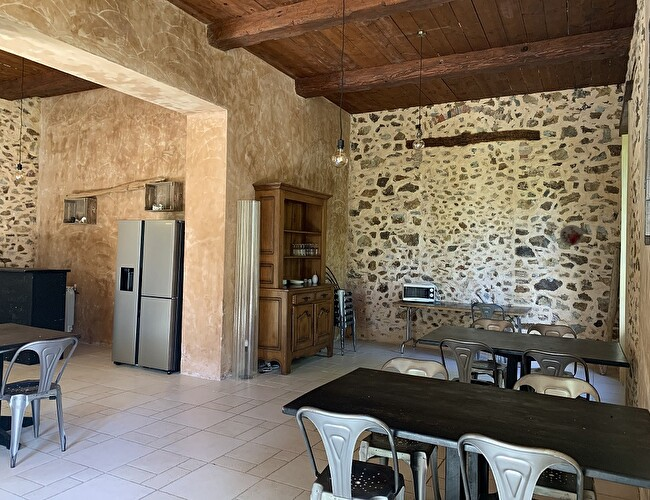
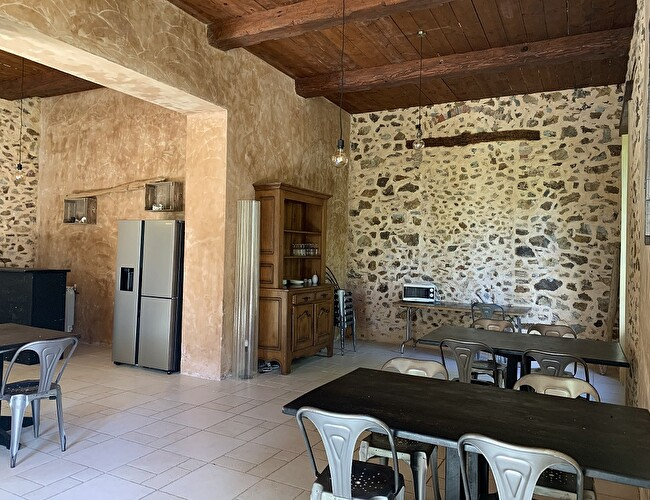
- decorative plate [559,224,584,247]
